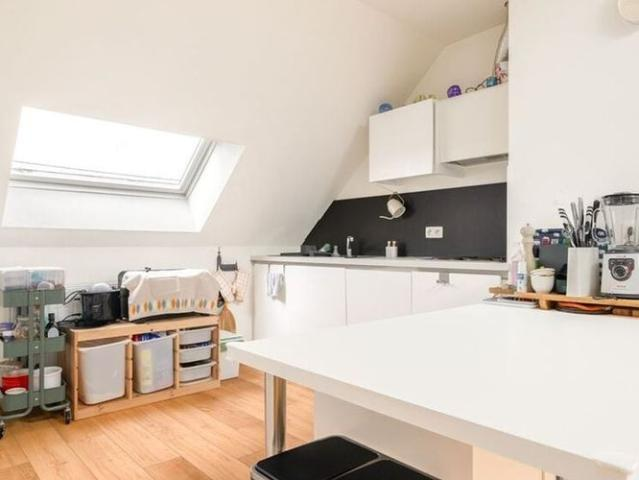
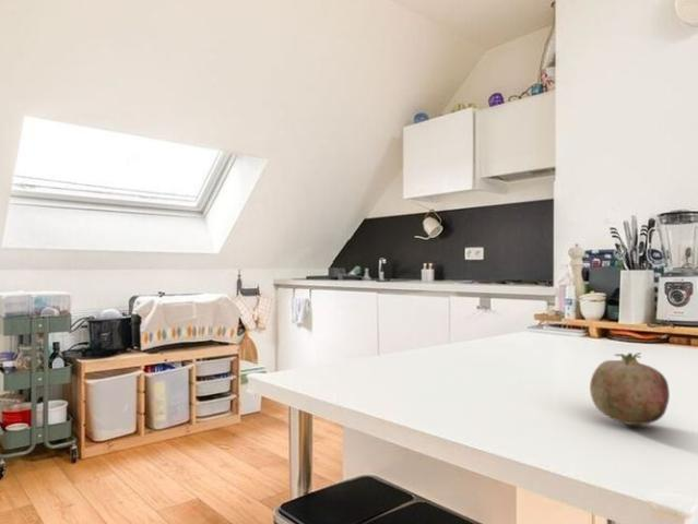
+ fruit [589,352,671,426]
